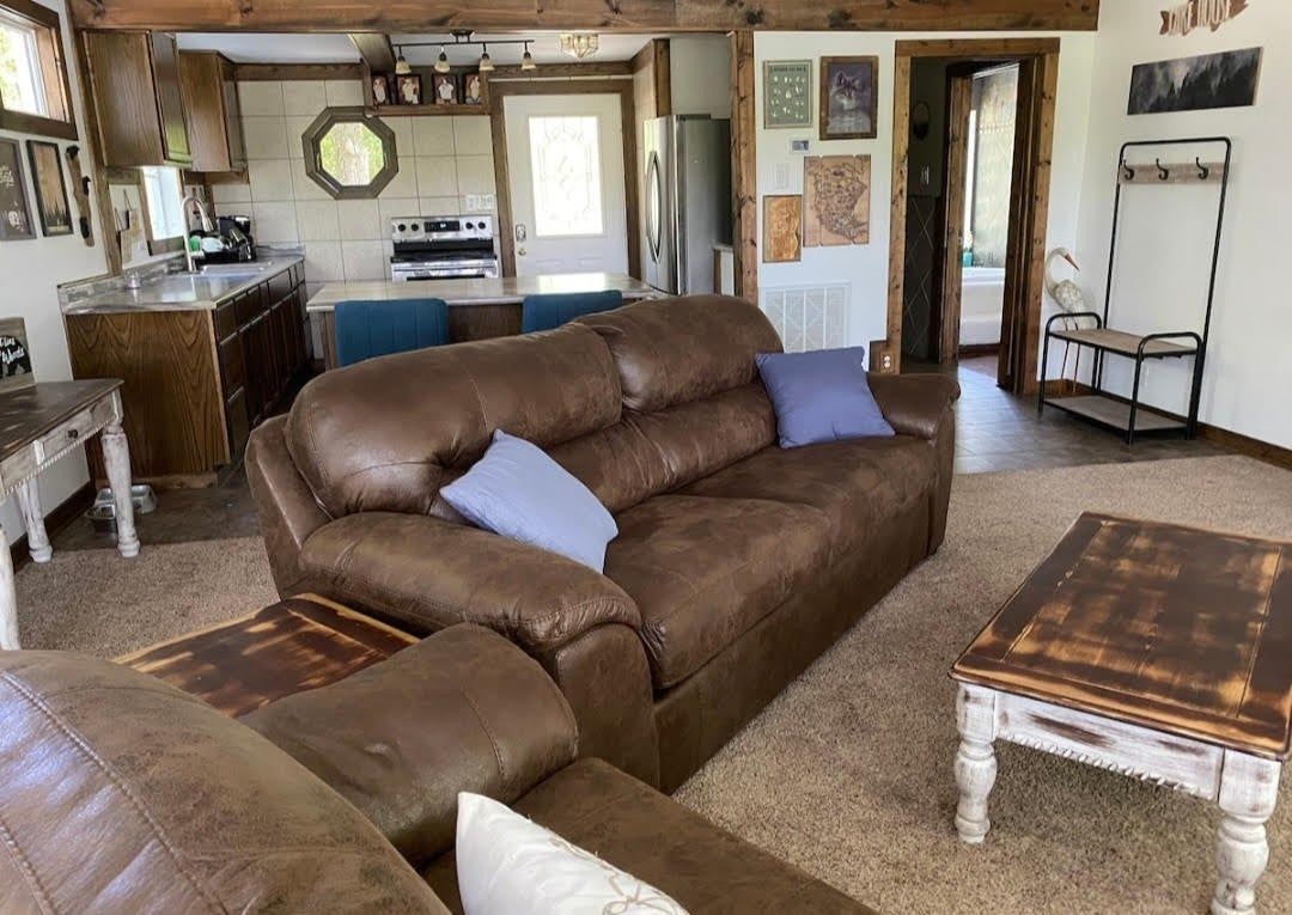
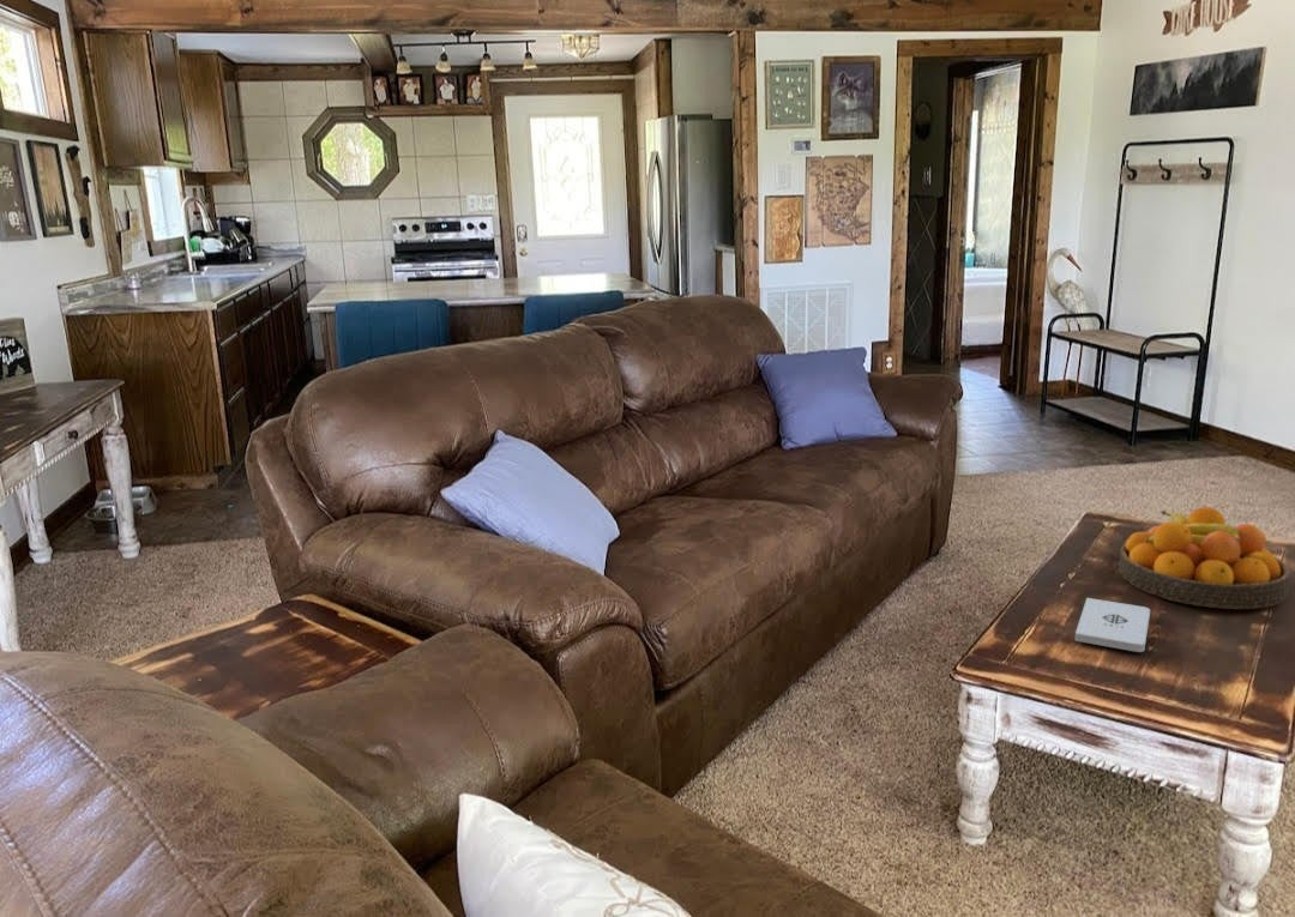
+ notepad [1073,597,1151,653]
+ fruit bowl [1118,506,1293,610]
